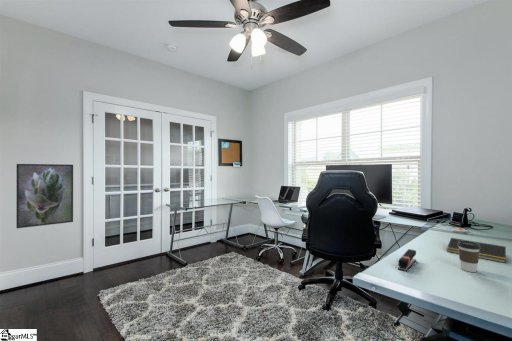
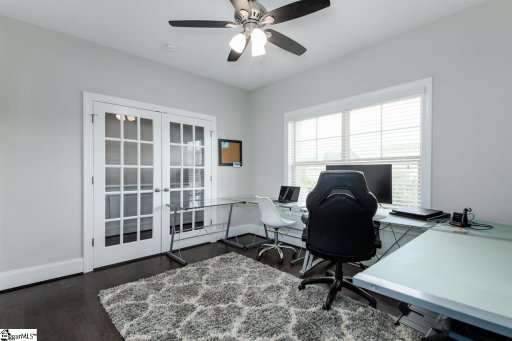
- coffee cup [458,240,480,273]
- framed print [15,163,74,229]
- stapler [397,248,417,272]
- notepad [446,237,507,264]
